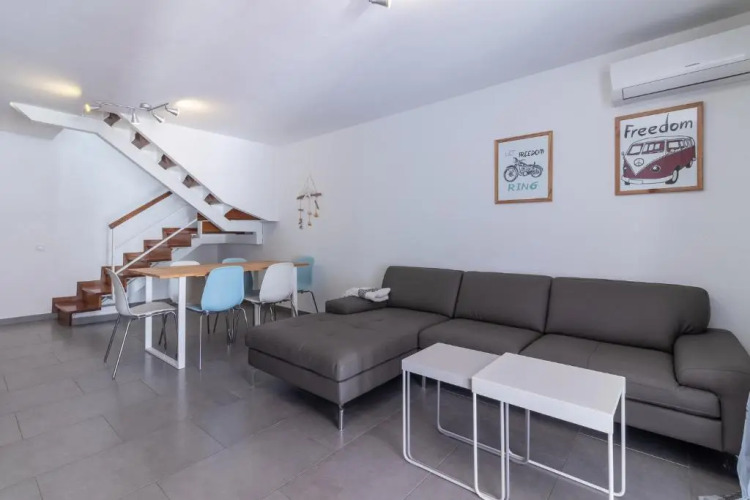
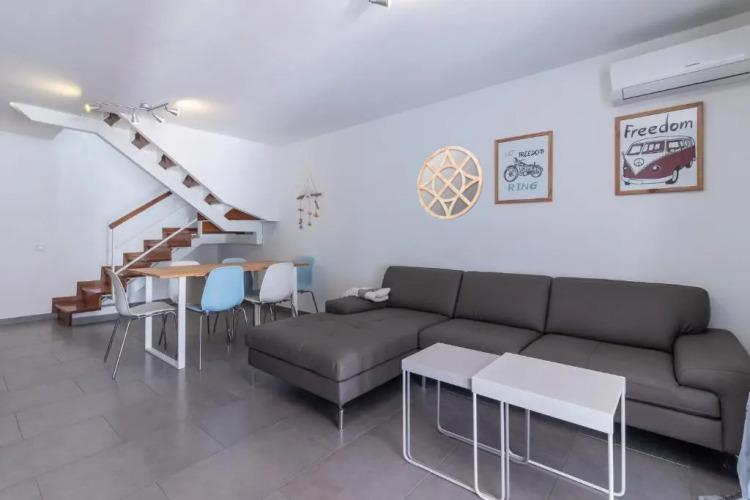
+ home mirror [416,145,485,220]
